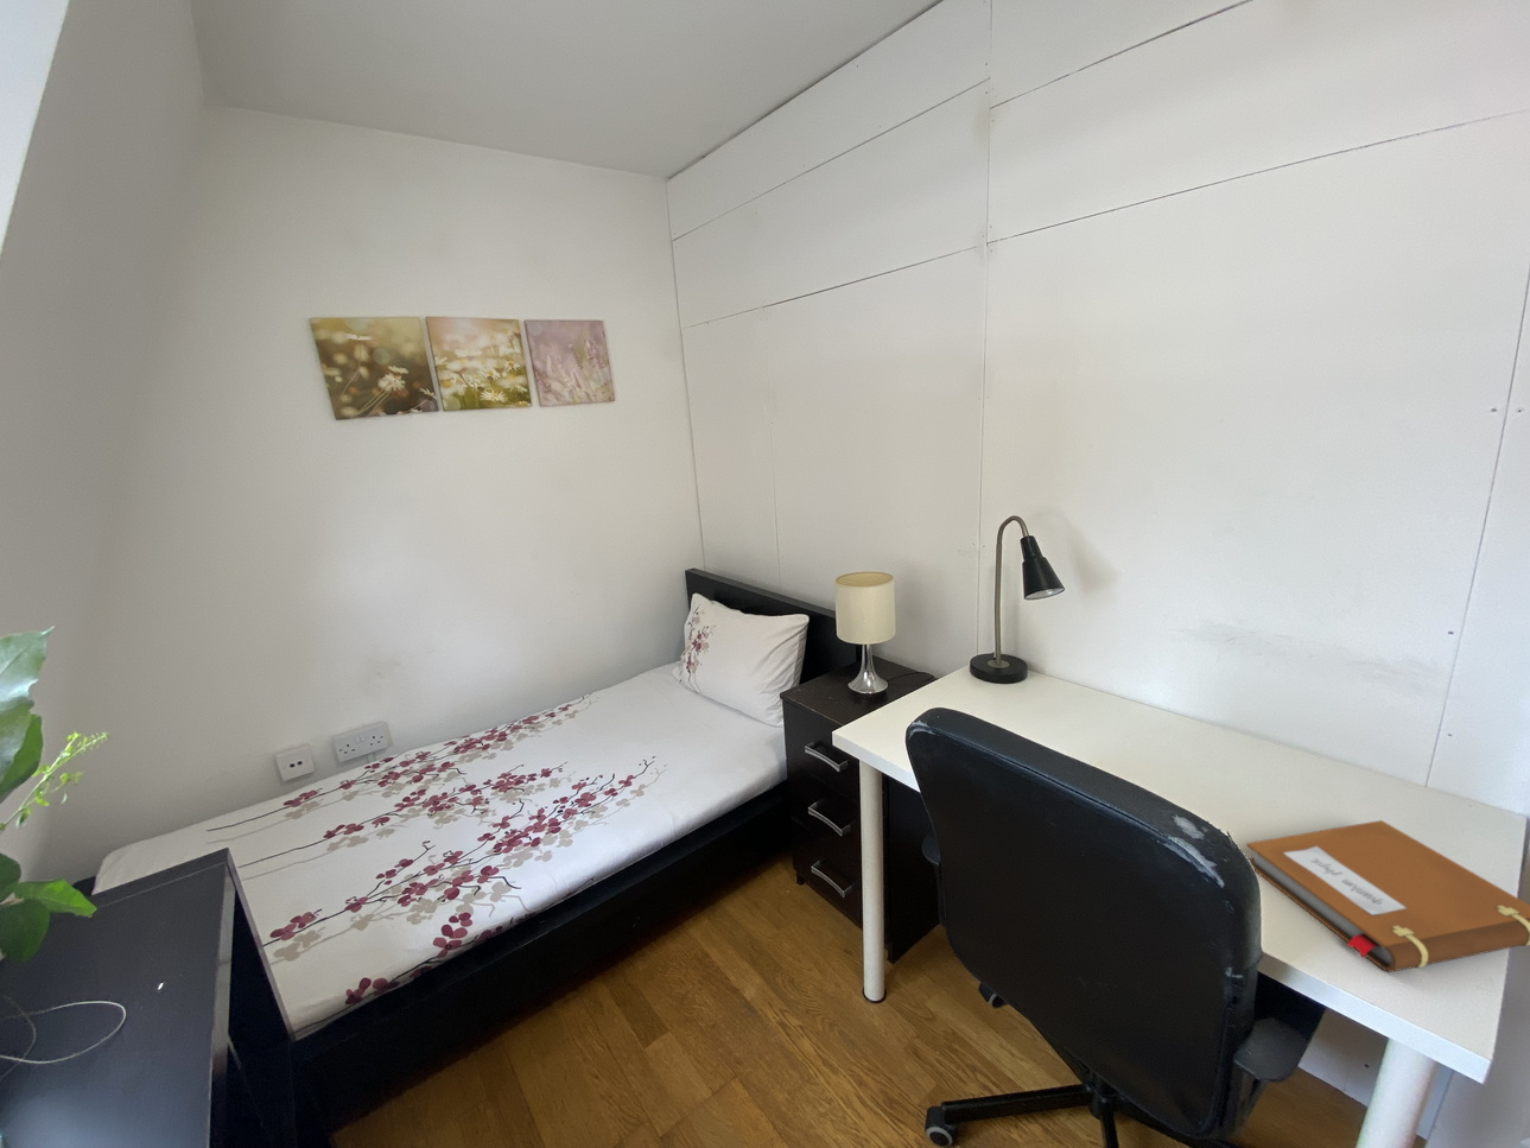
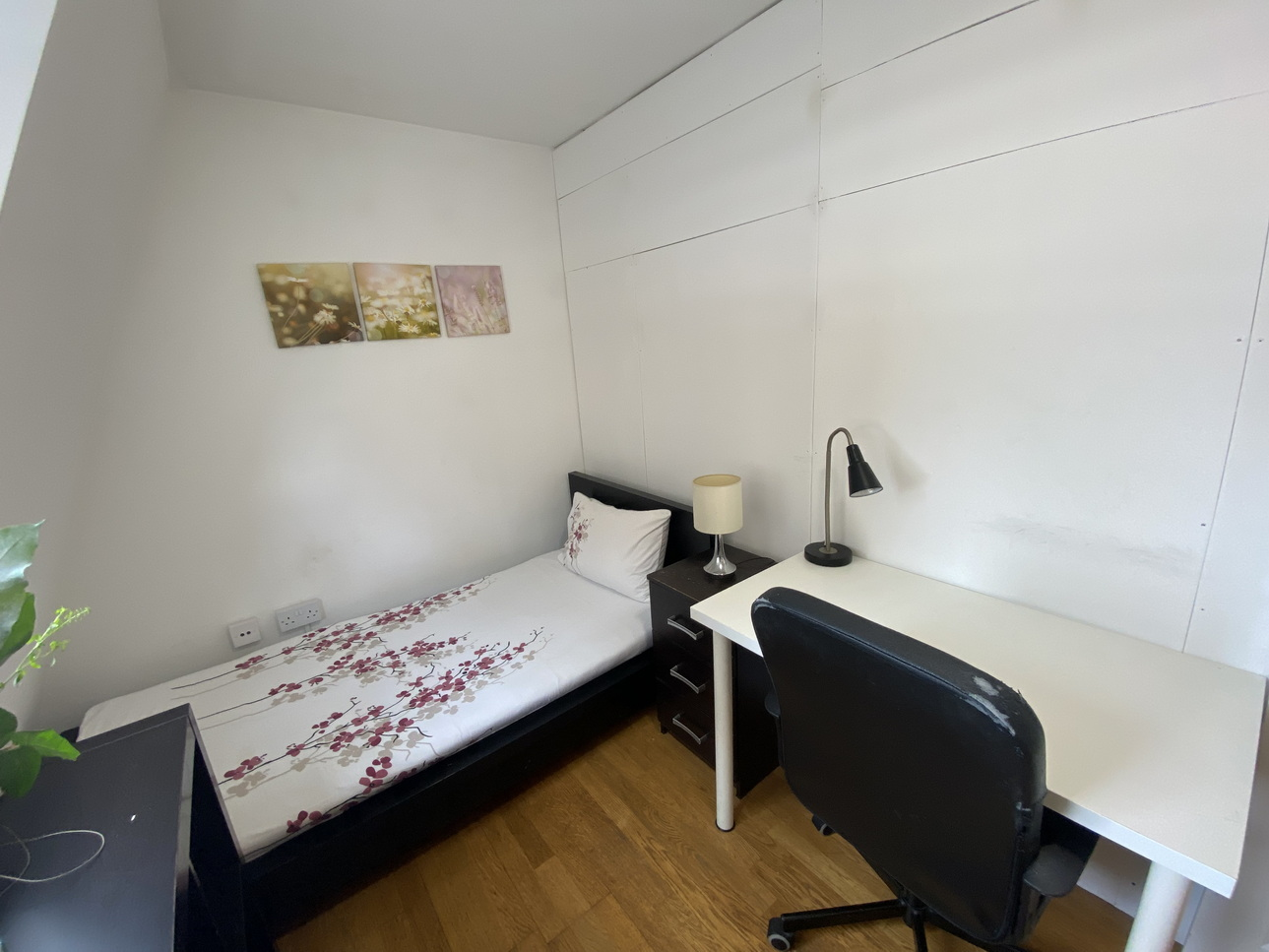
- notebook [1245,819,1530,973]
